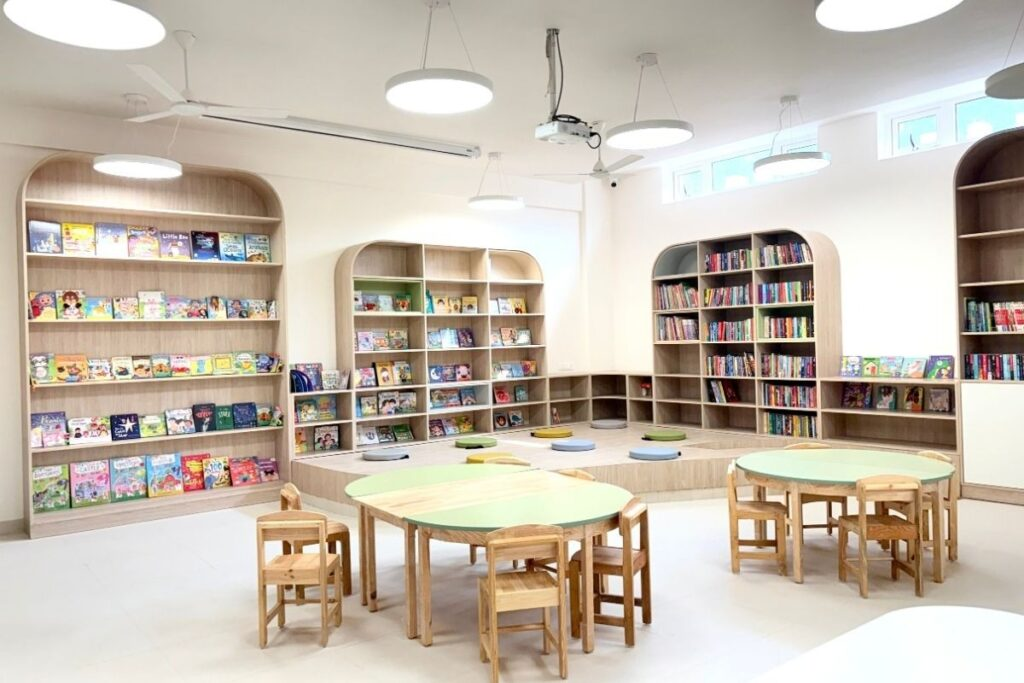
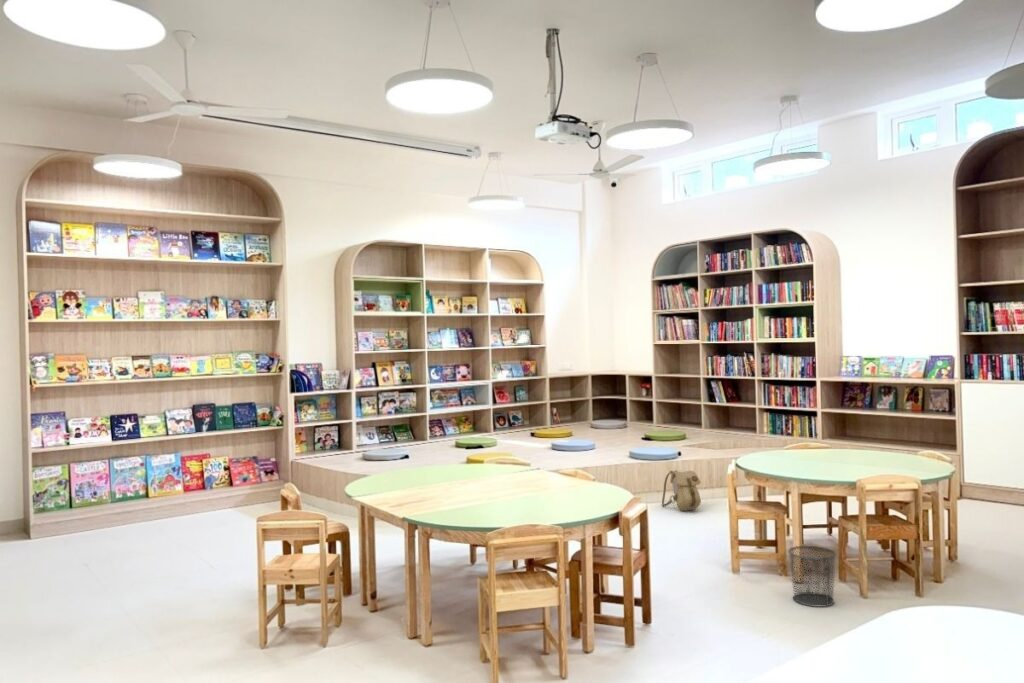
+ backpack [661,469,702,512]
+ waste bin [787,545,838,608]
